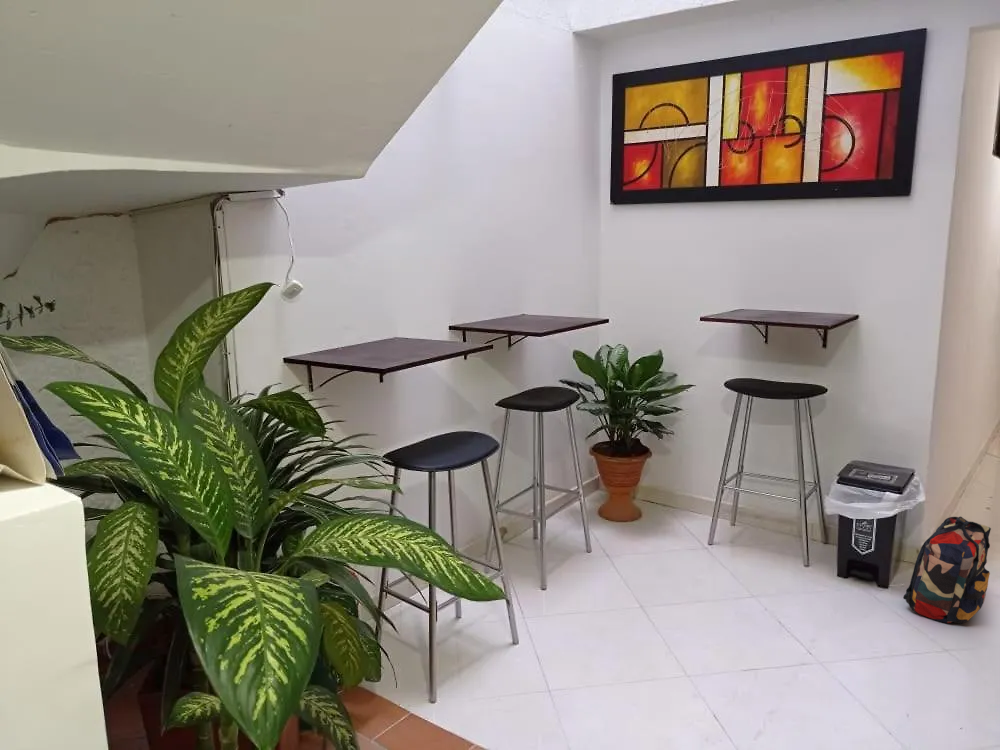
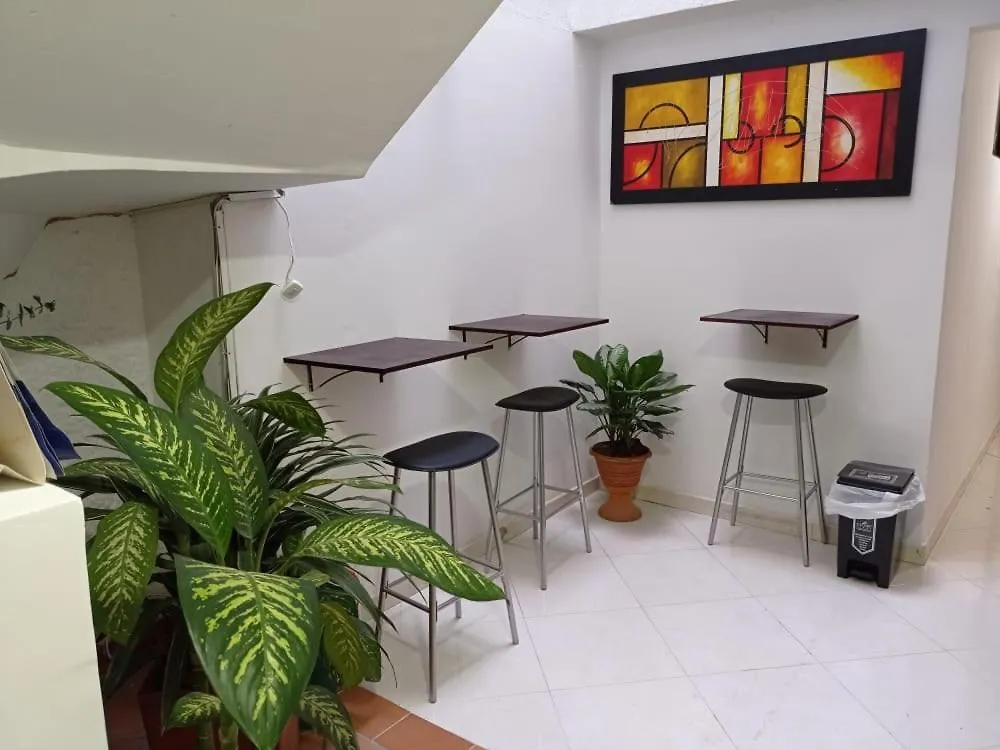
- backpack [902,515,992,625]
